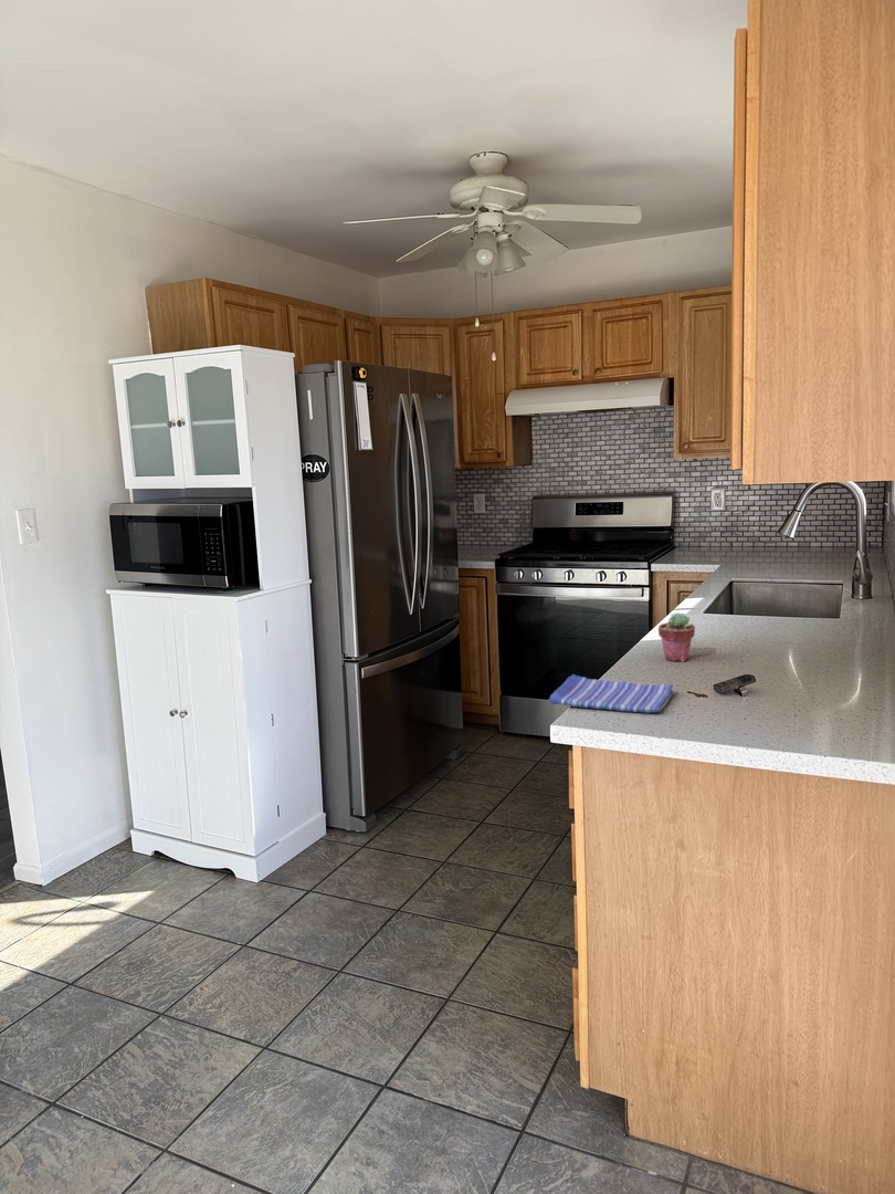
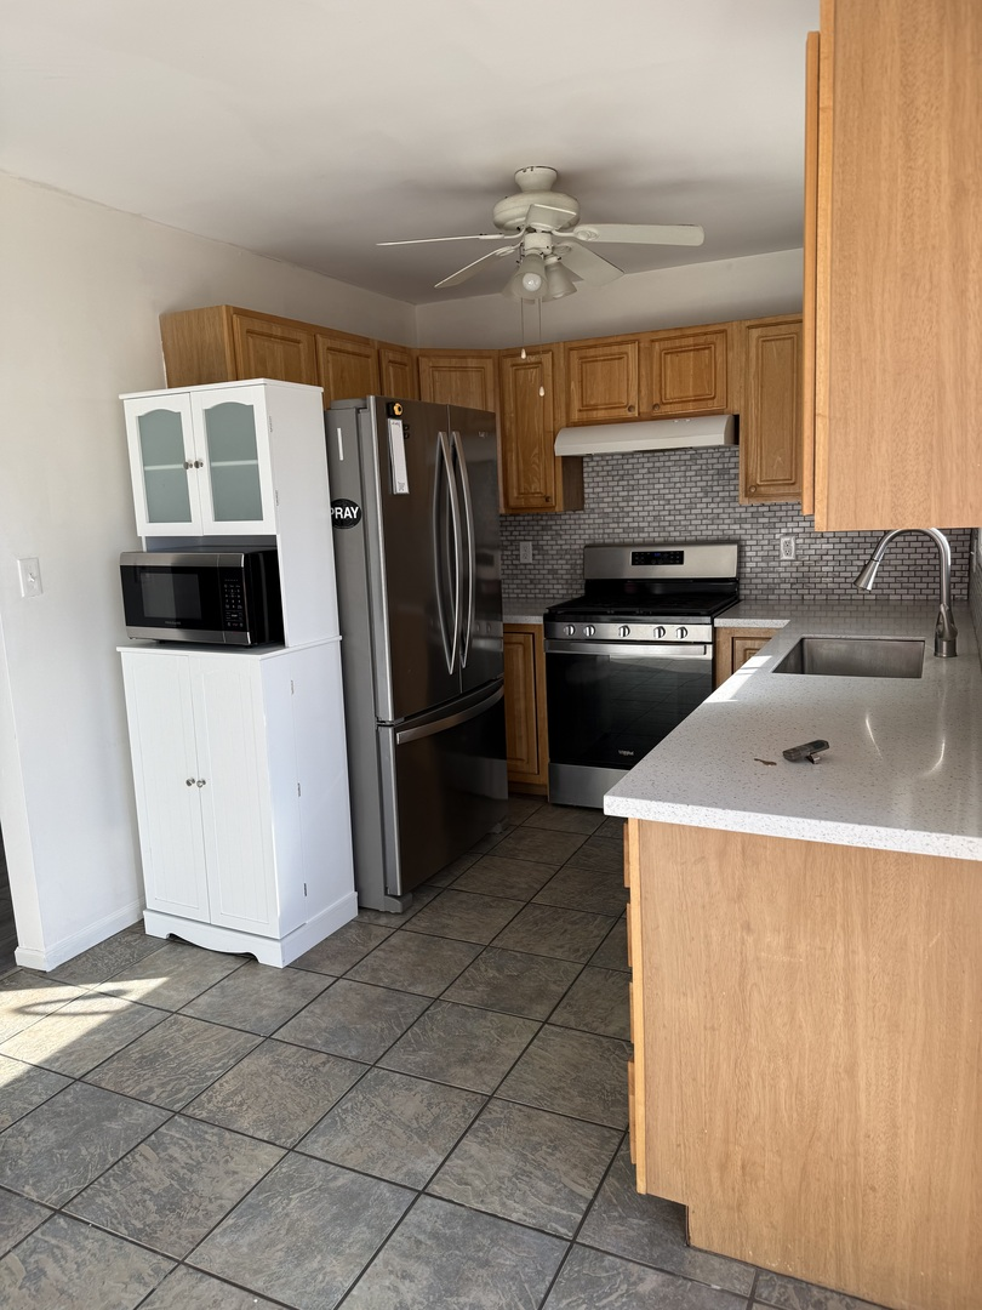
- dish towel [547,673,674,714]
- potted succulent [657,611,696,662]
